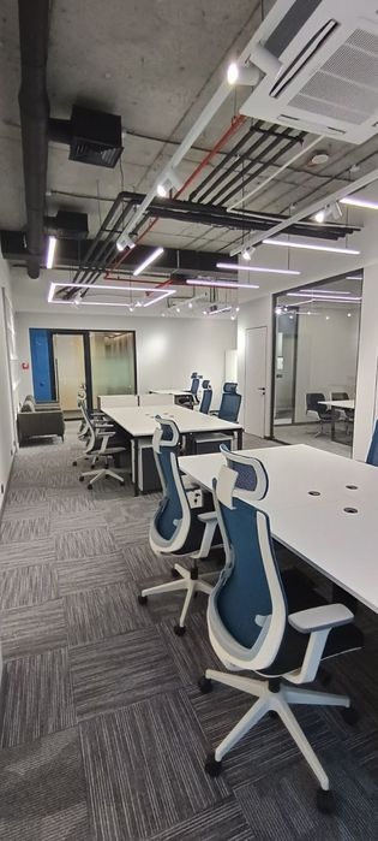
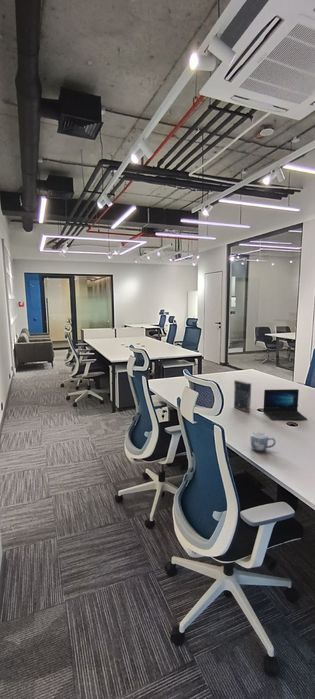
+ book [233,379,252,413]
+ mug [250,431,277,453]
+ laptop [262,388,308,421]
